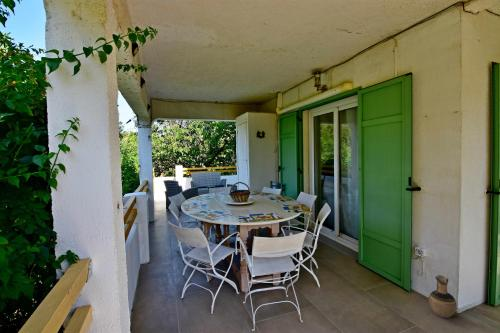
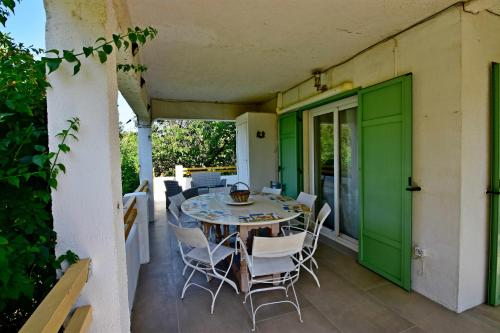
- ceramic jug [428,274,458,319]
